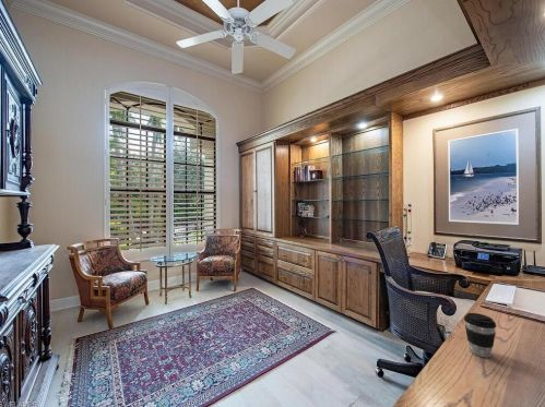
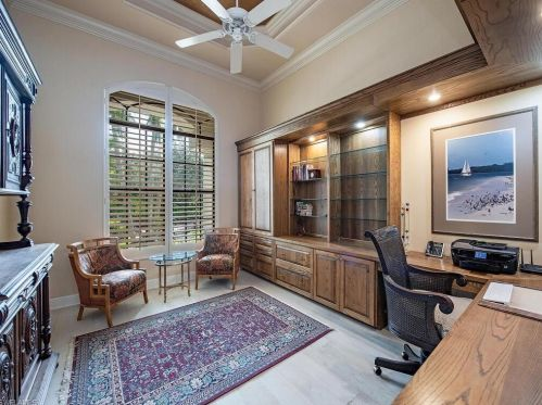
- coffee cup [463,312,497,358]
